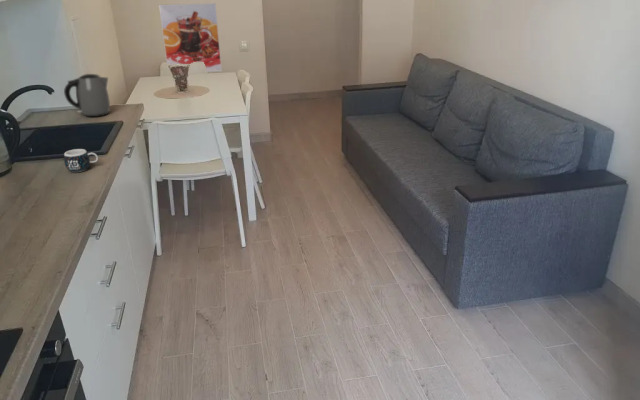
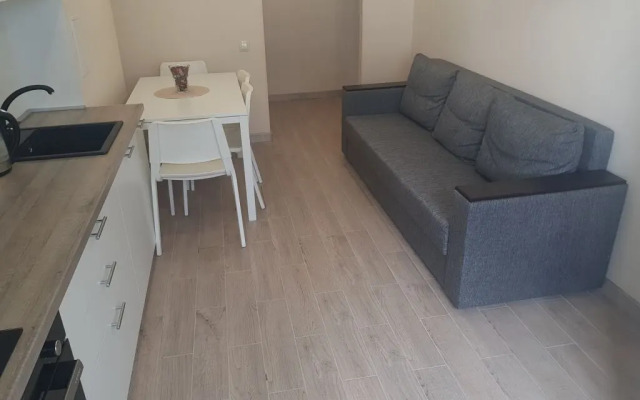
- kettle [63,73,111,118]
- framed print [158,2,223,73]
- mug [63,148,99,173]
